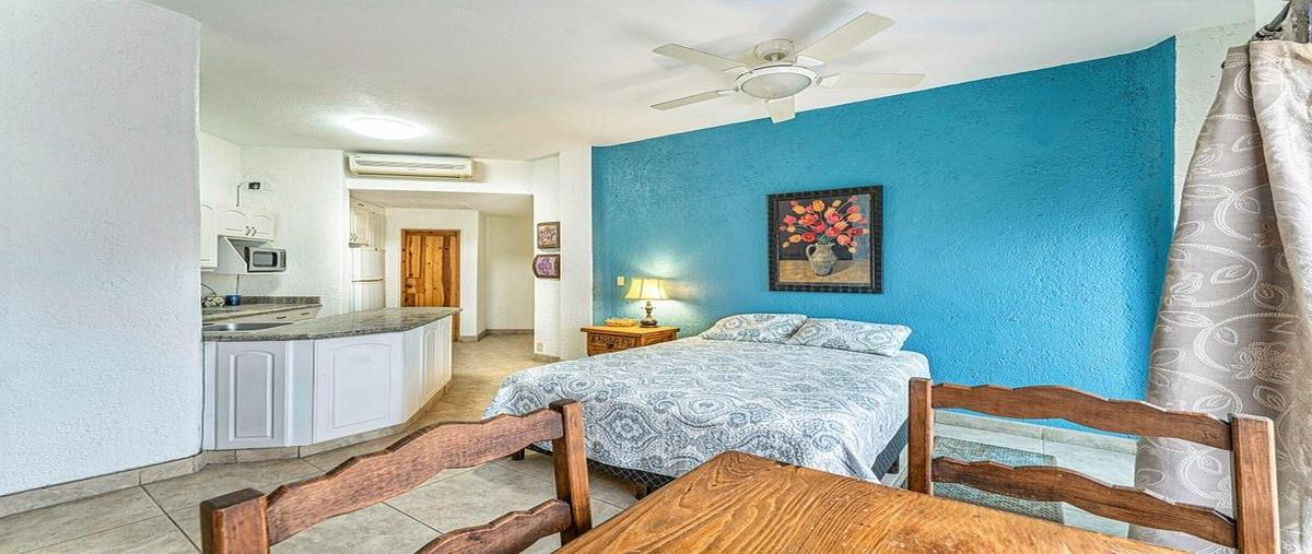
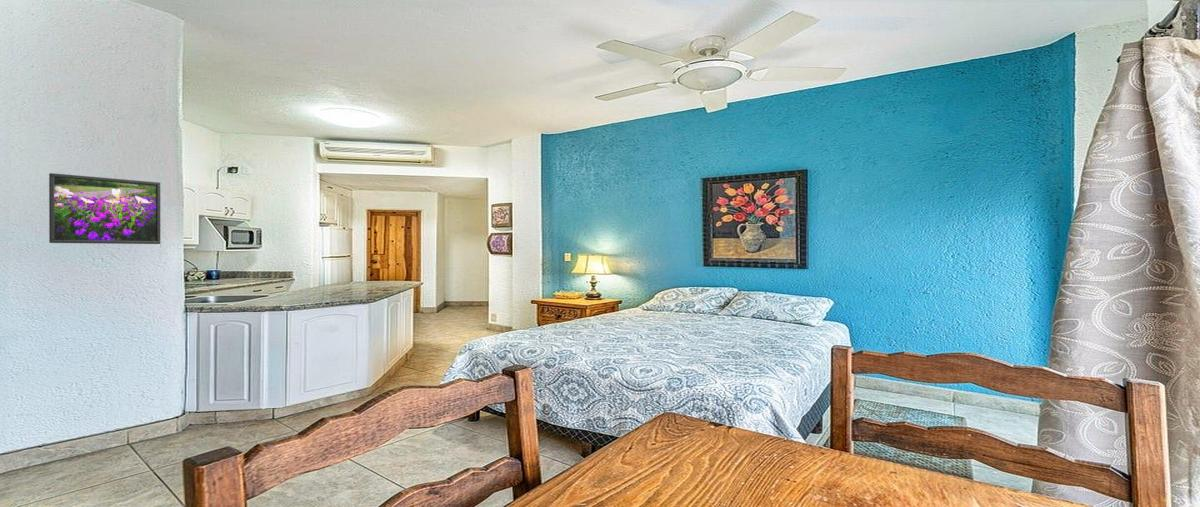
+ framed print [48,172,161,245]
